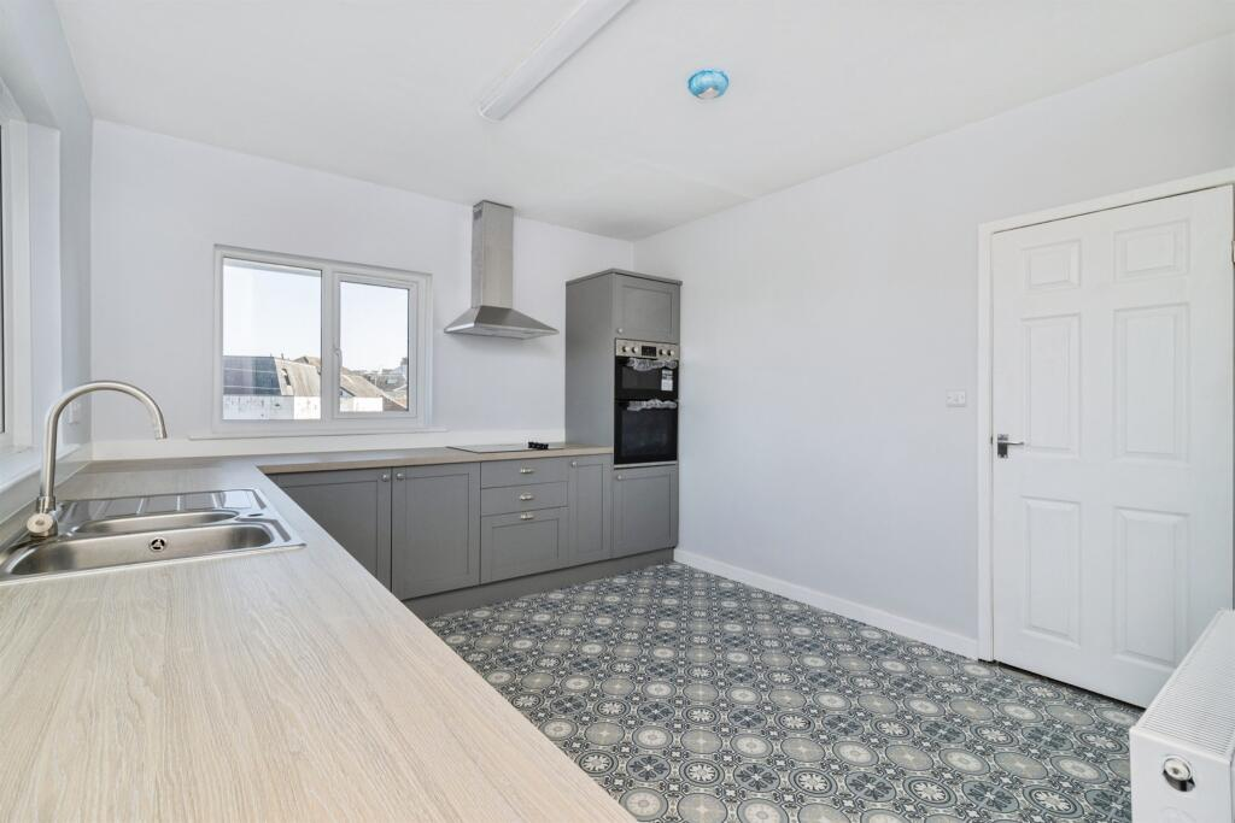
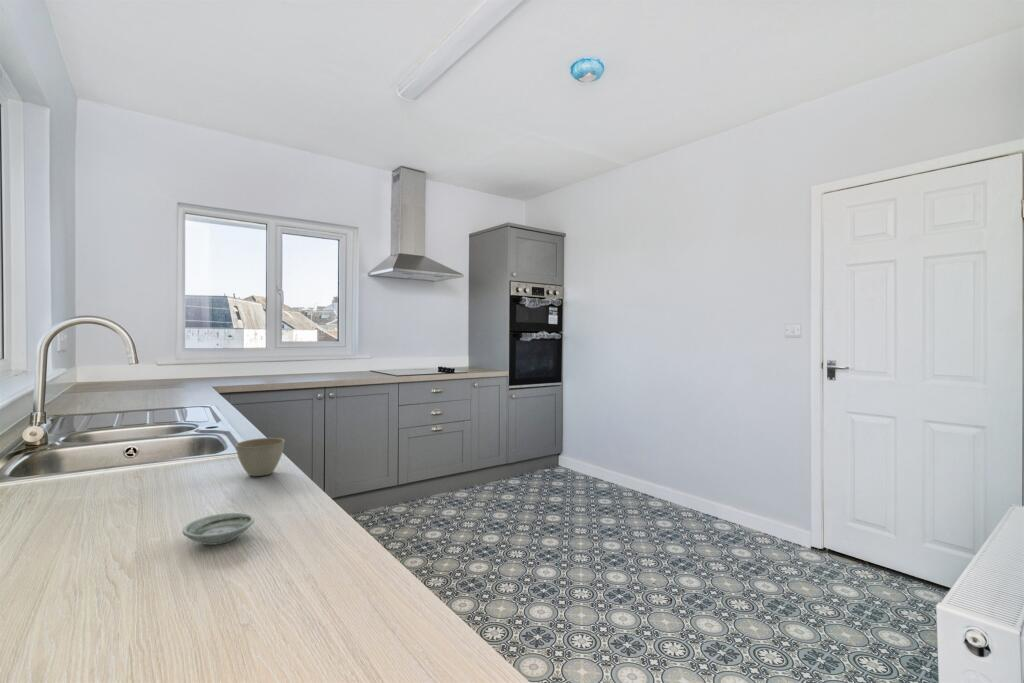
+ flower pot [234,437,286,477]
+ saucer [181,512,255,546]
